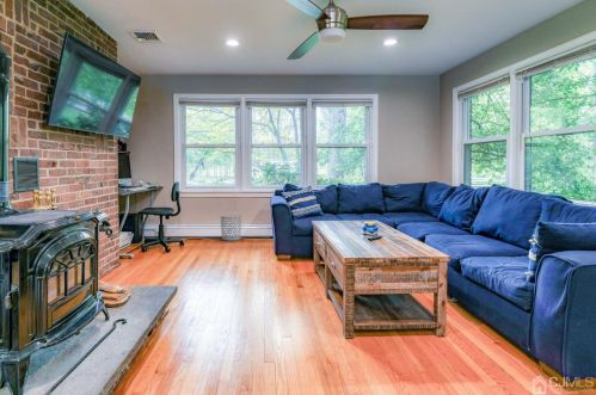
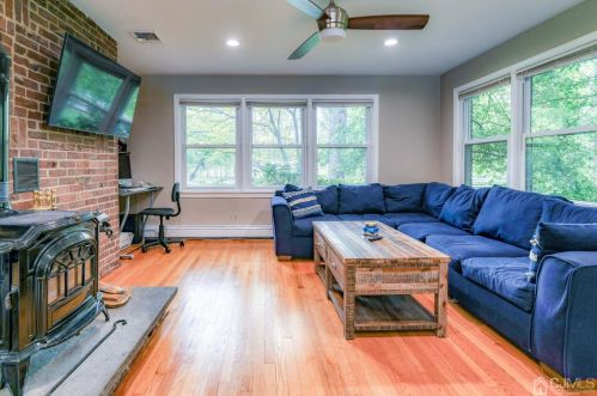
- waste bin [220,215,242,242]
